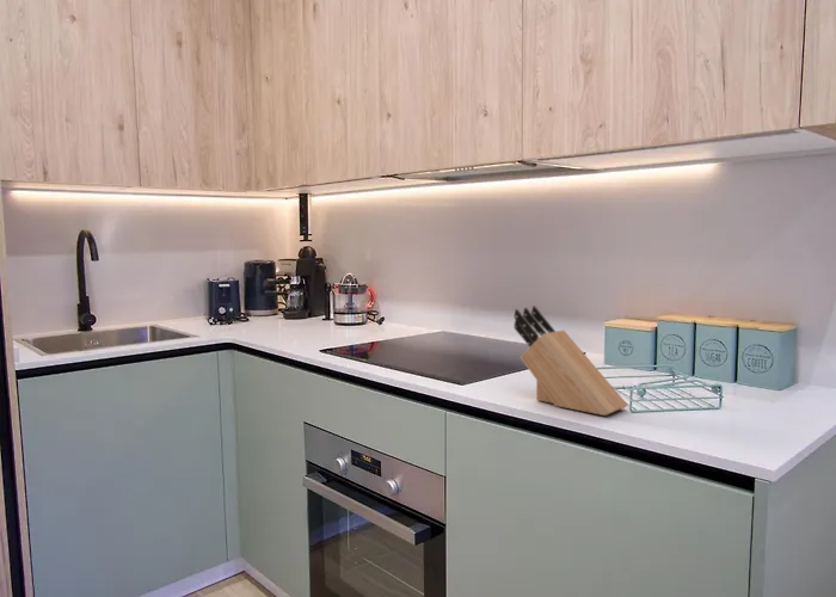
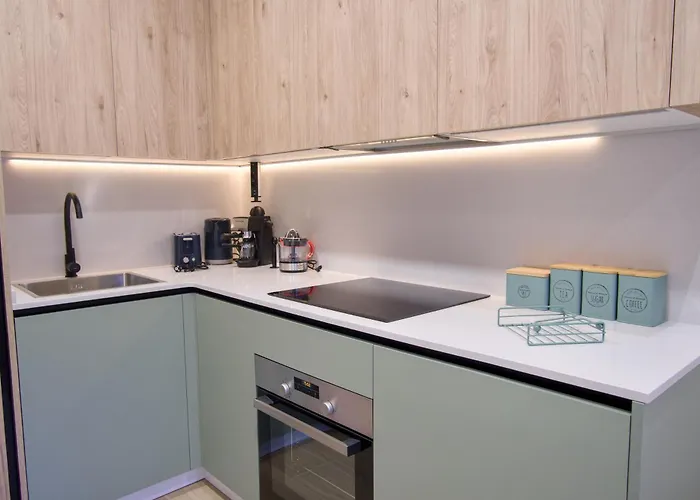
- knife block [512,304,629,417]
